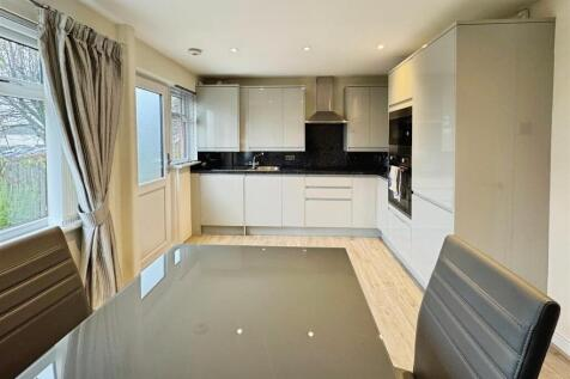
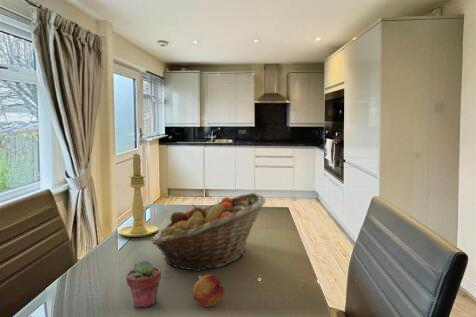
+ candle holder [117,151,159,238]
+ fruit [192,273,226,307]
+ potted succulent [125,259,162,309]
+ fruit basket [151,192,266,272]
